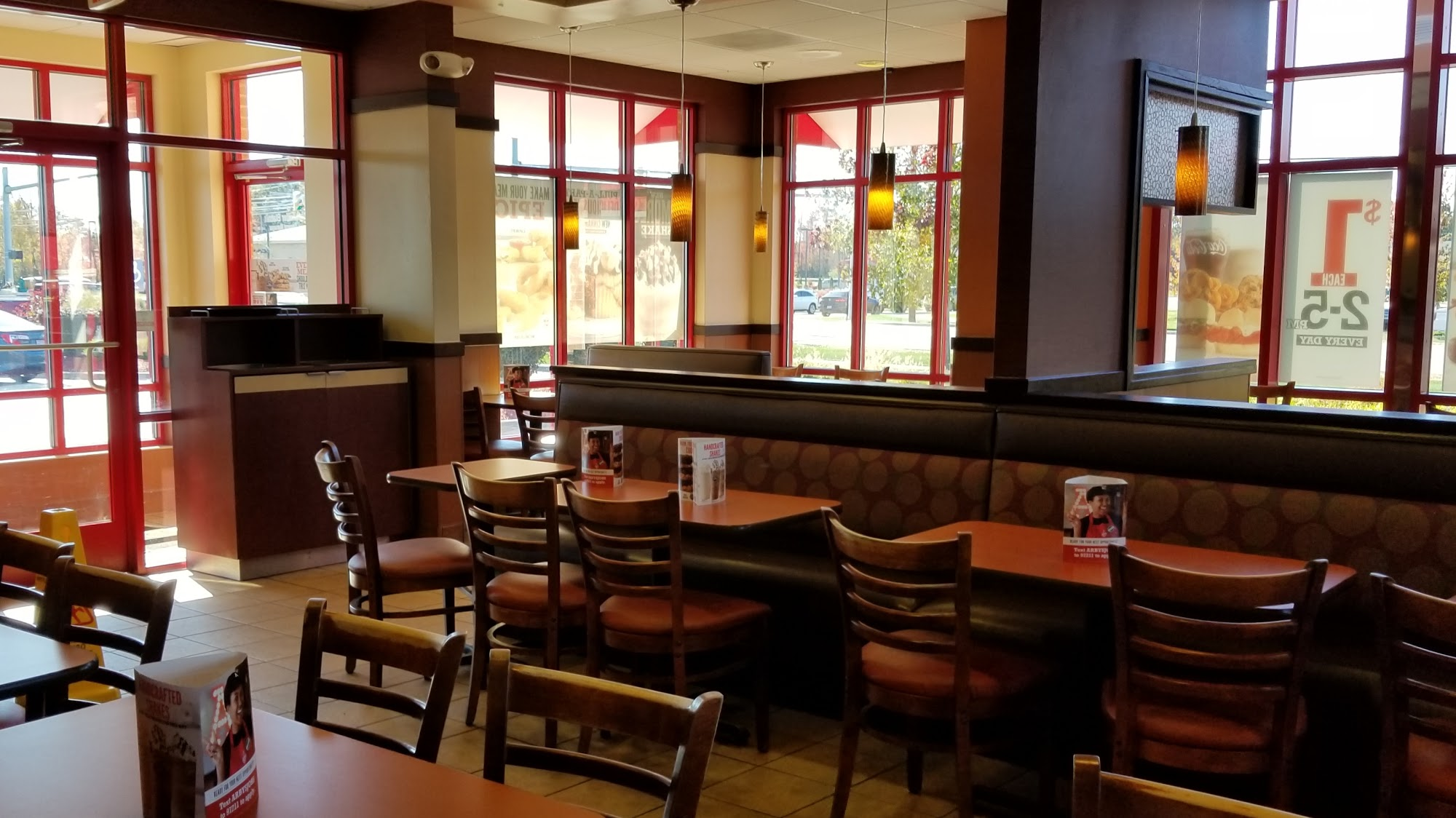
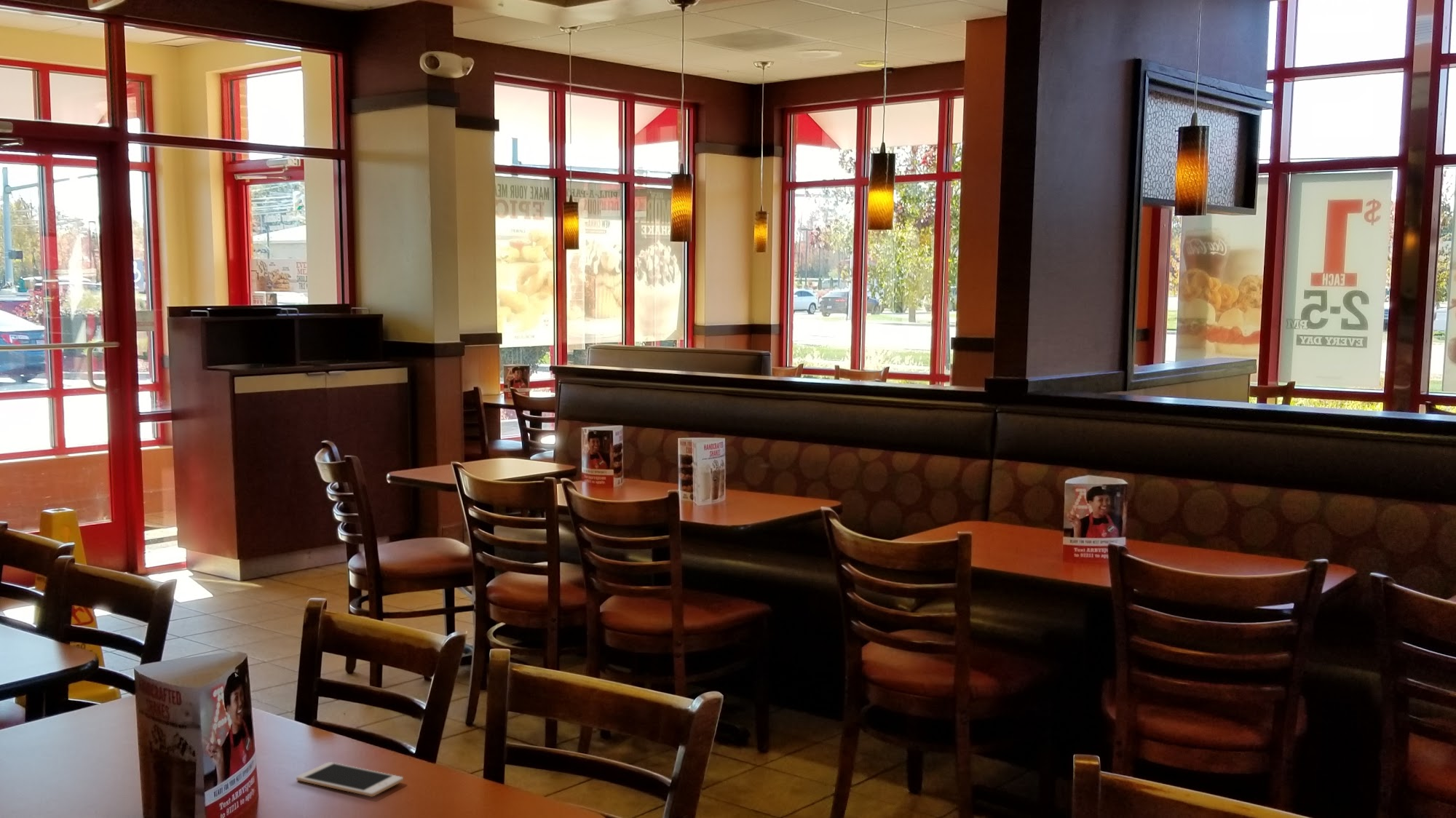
+ cell phone [296,761,404,798]
